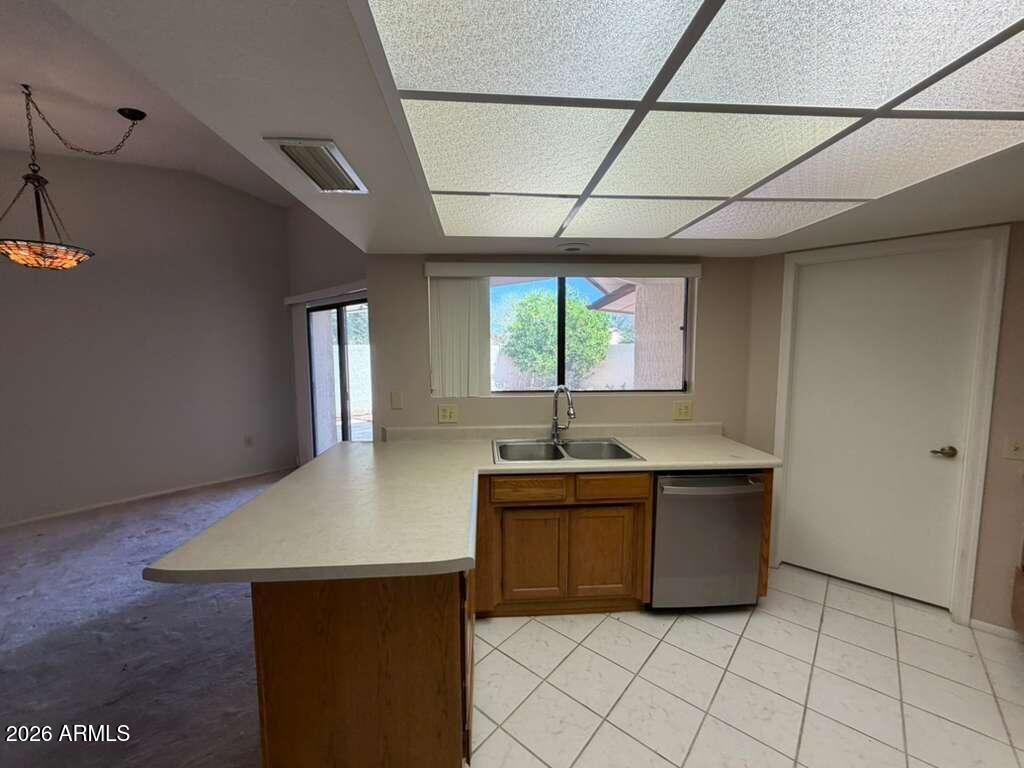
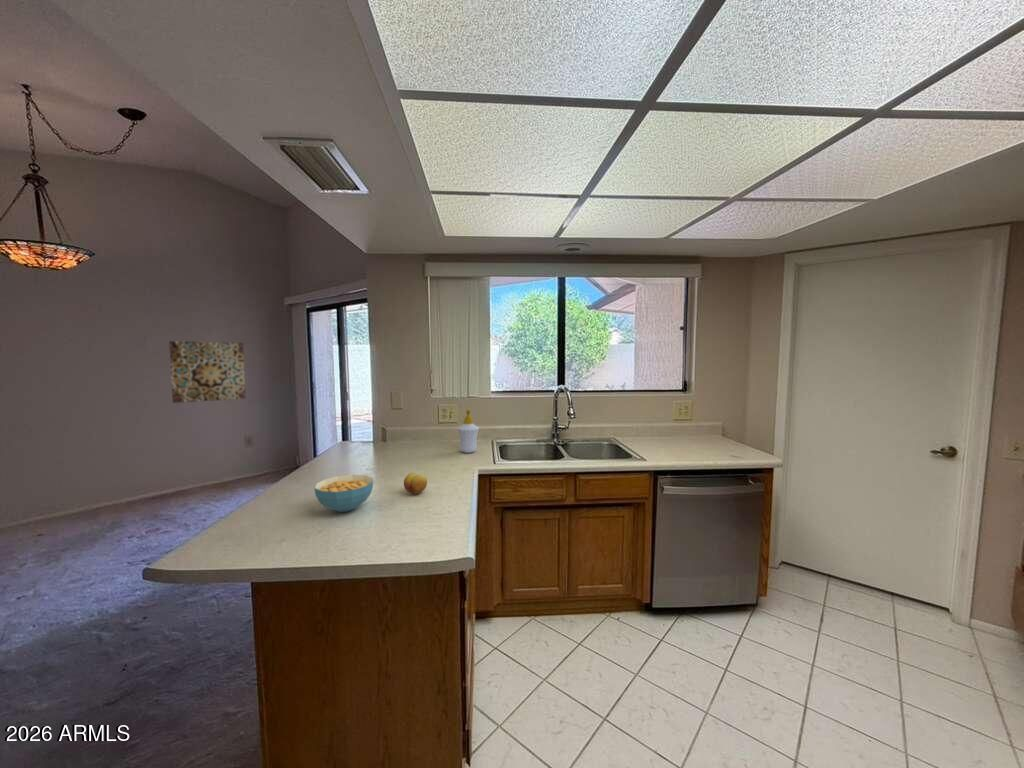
+ wall art [168,340,247,404]
+ cereal bowl [313,474,374,513]
+ fruit [403,472,428,495]
+ soap bottle [456,408,480,454]
